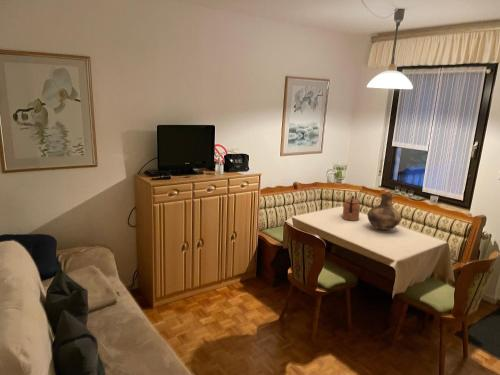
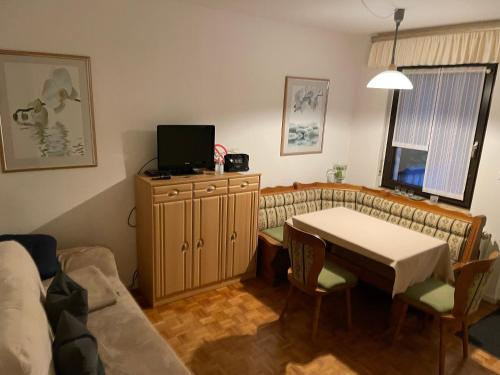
- vase [366,192,402,231]
- coffeepot [341,195,361,222]
